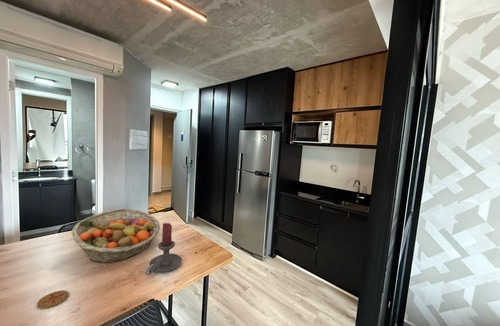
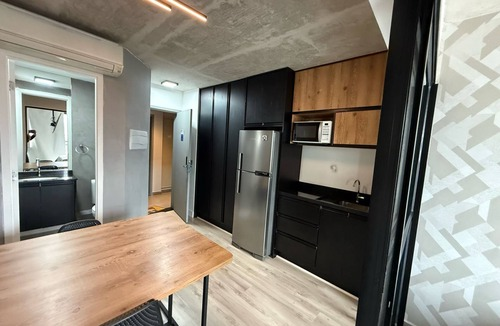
- candle holder [144,222,183,276]
- coaster [36,290,70,310]
- fruit basket [71,208,161,264]
